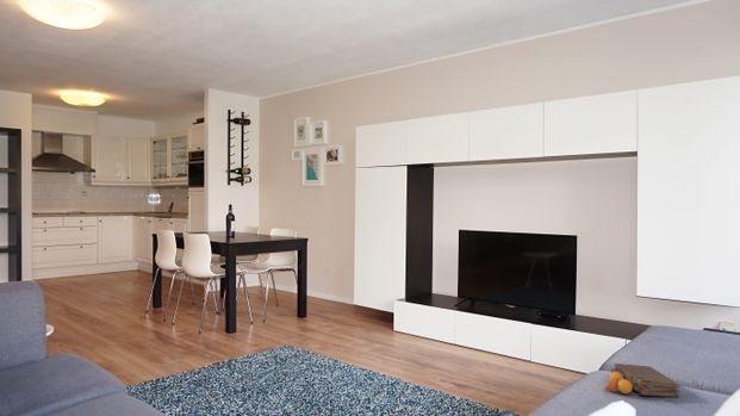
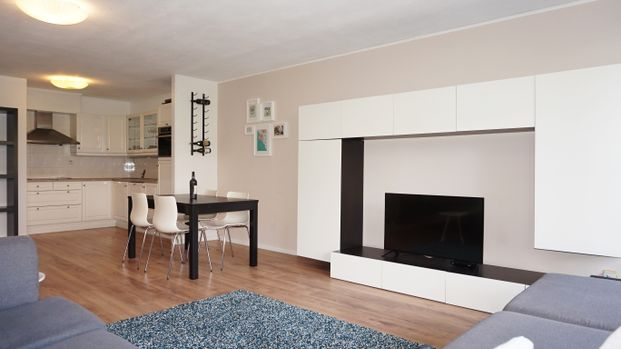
- book [604,362,682,398]
